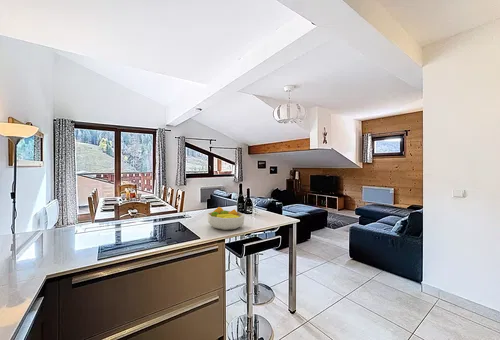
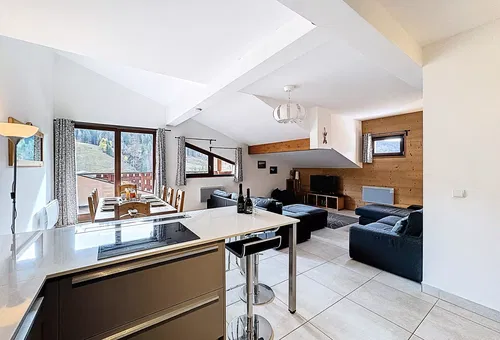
- fruit bowl [206,206,246,231]
